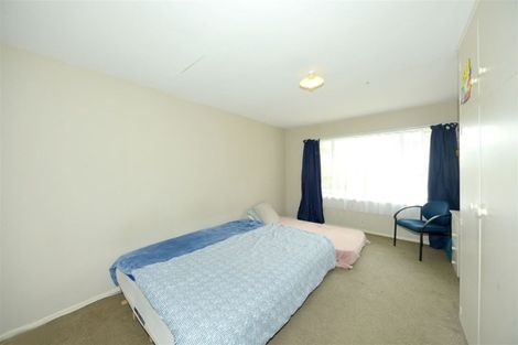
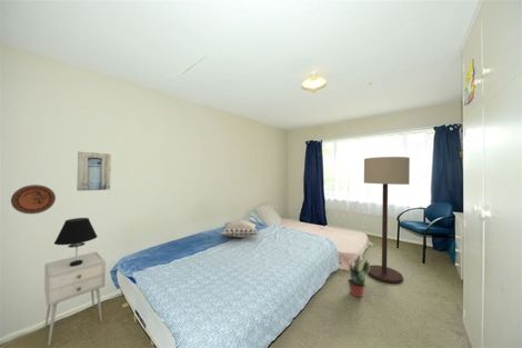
+ wall art [76,151,112,192]
+ decorative pillow [220,219,260,239]
+ table lamp [53,217,99,267]
+ decorative plate [10,183,57,215]
+ floor lamp [363,156,411,285]
+ nightstand [43,251,107,347]
+ potted plant [341,249,371,298]
